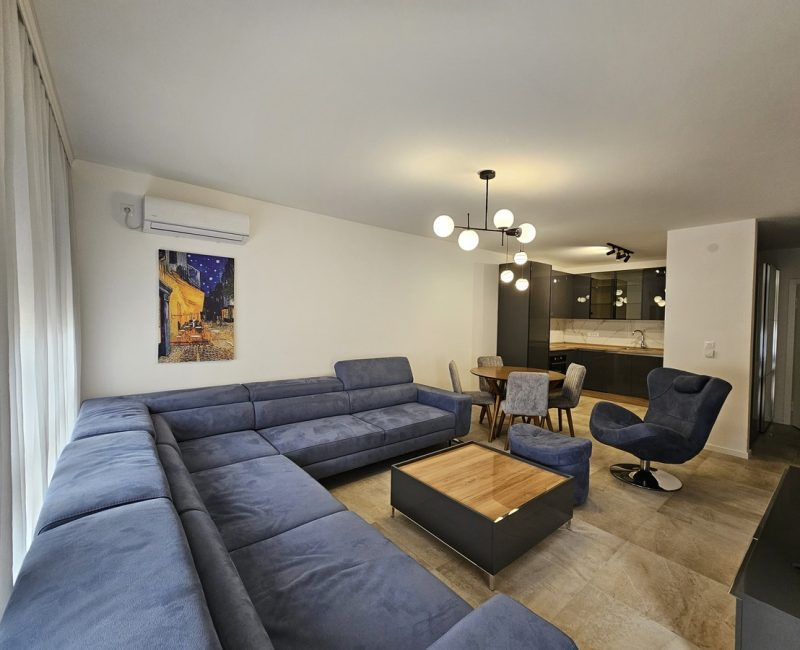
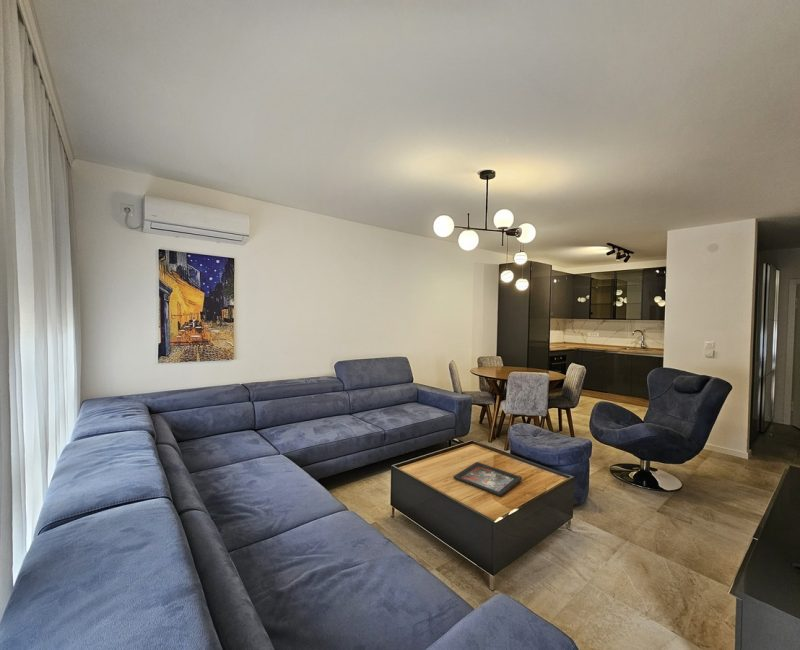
+ decorative tray [452,461,523,497]
